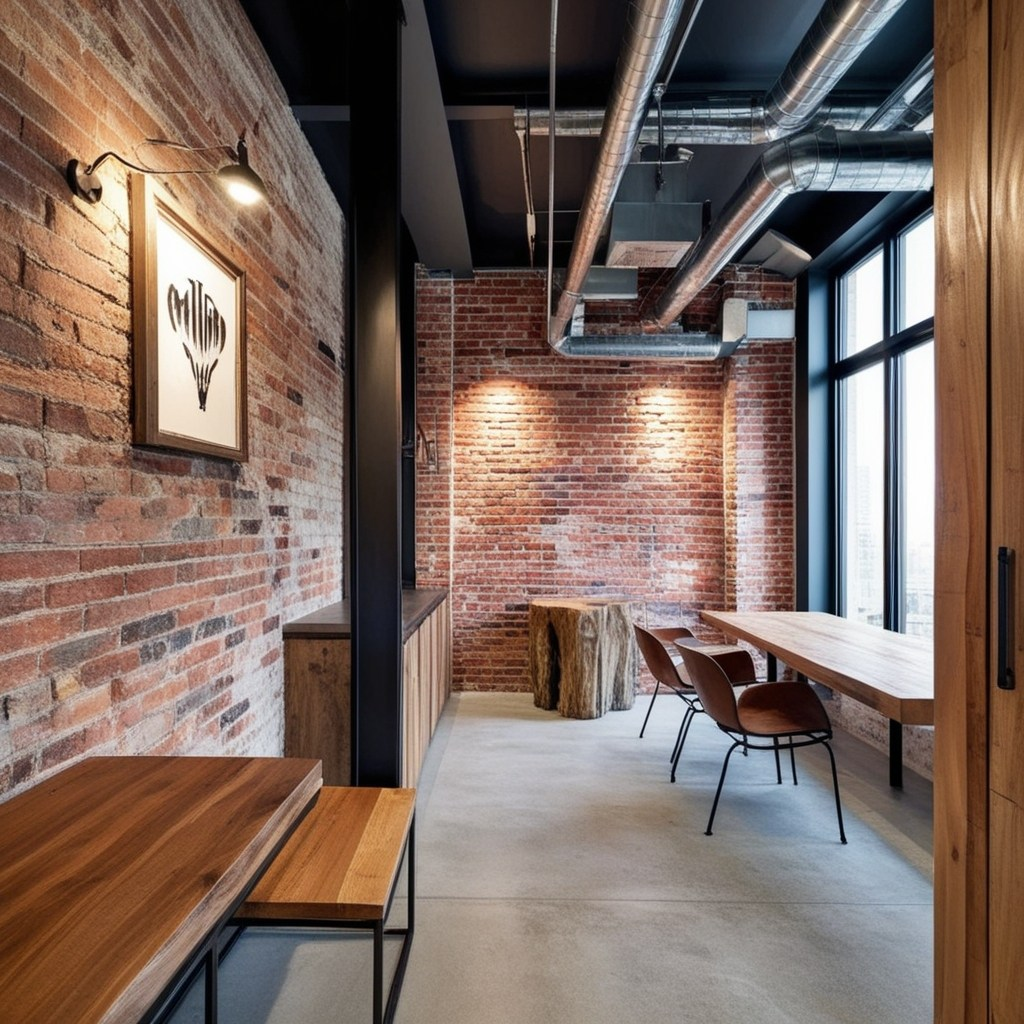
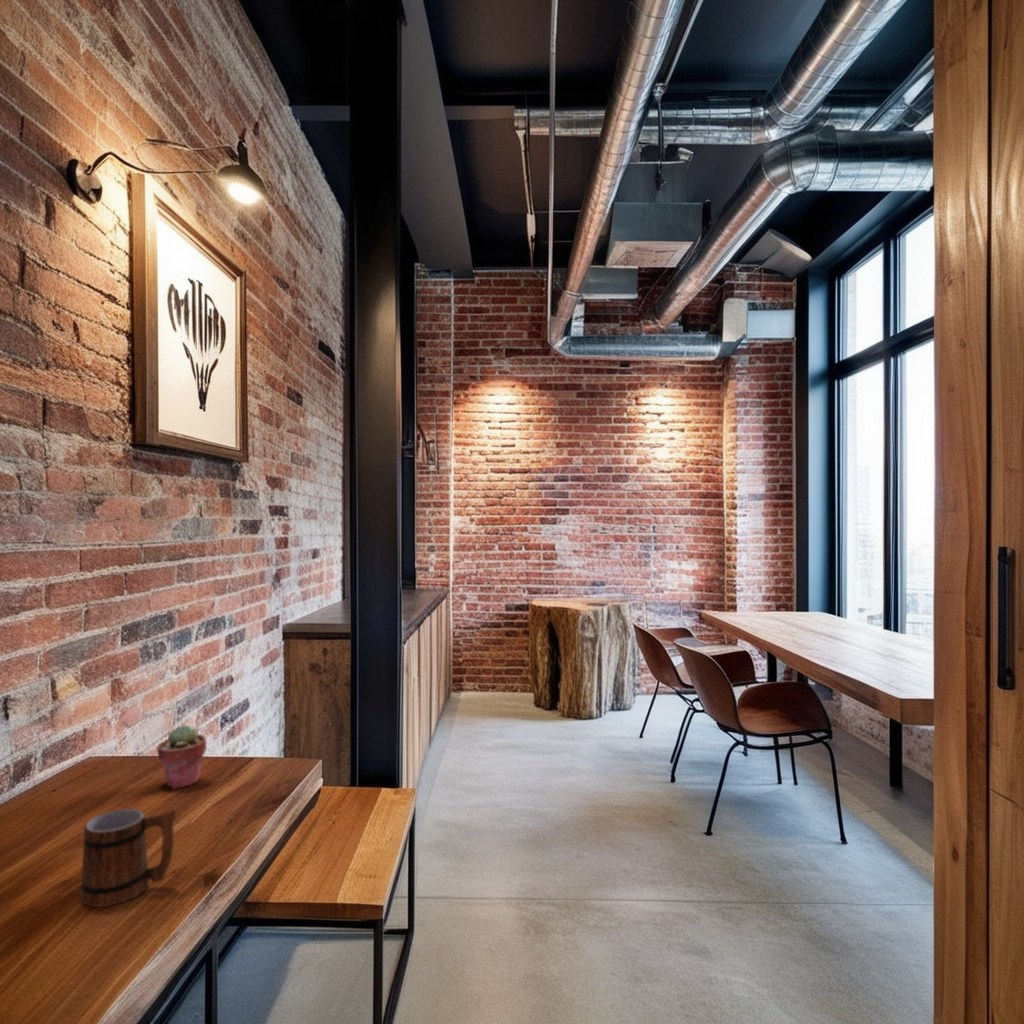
+ potted succulent [156,724,208,790]
+ mug [79,808,178,908]
